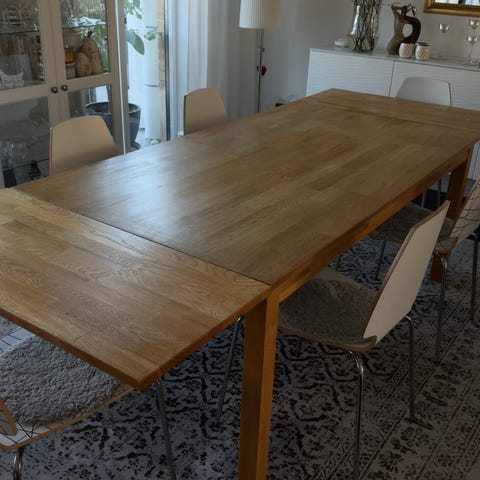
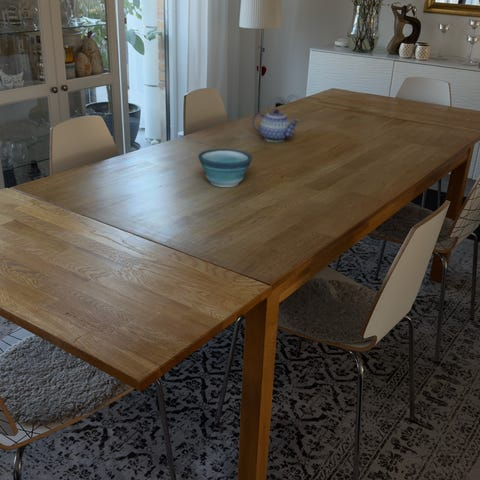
+ bowl [197,148,253,188]
+ teapot [251,108,301,143]
